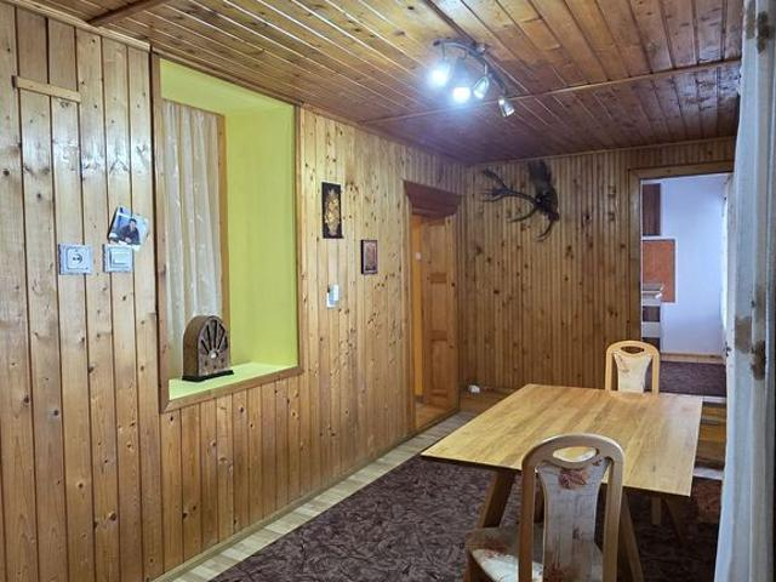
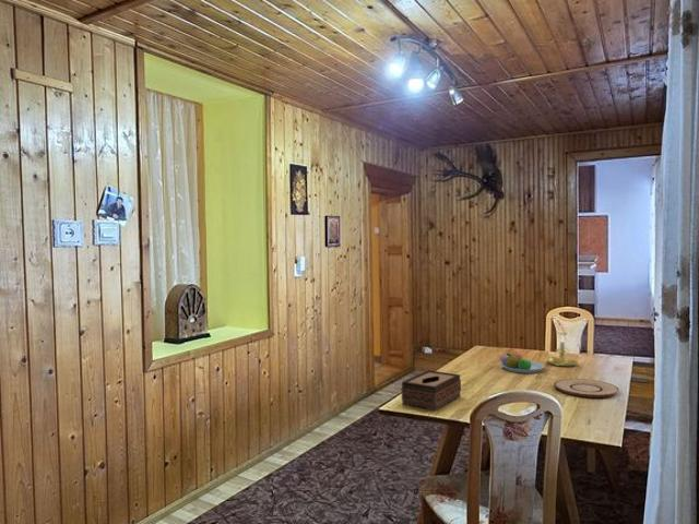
+ plate [553,378,620,398]
+ fruit bowl [499,350,545,374]
+ tissue box [401,369,462,412]
+ candle holder [541,333,580,368]
